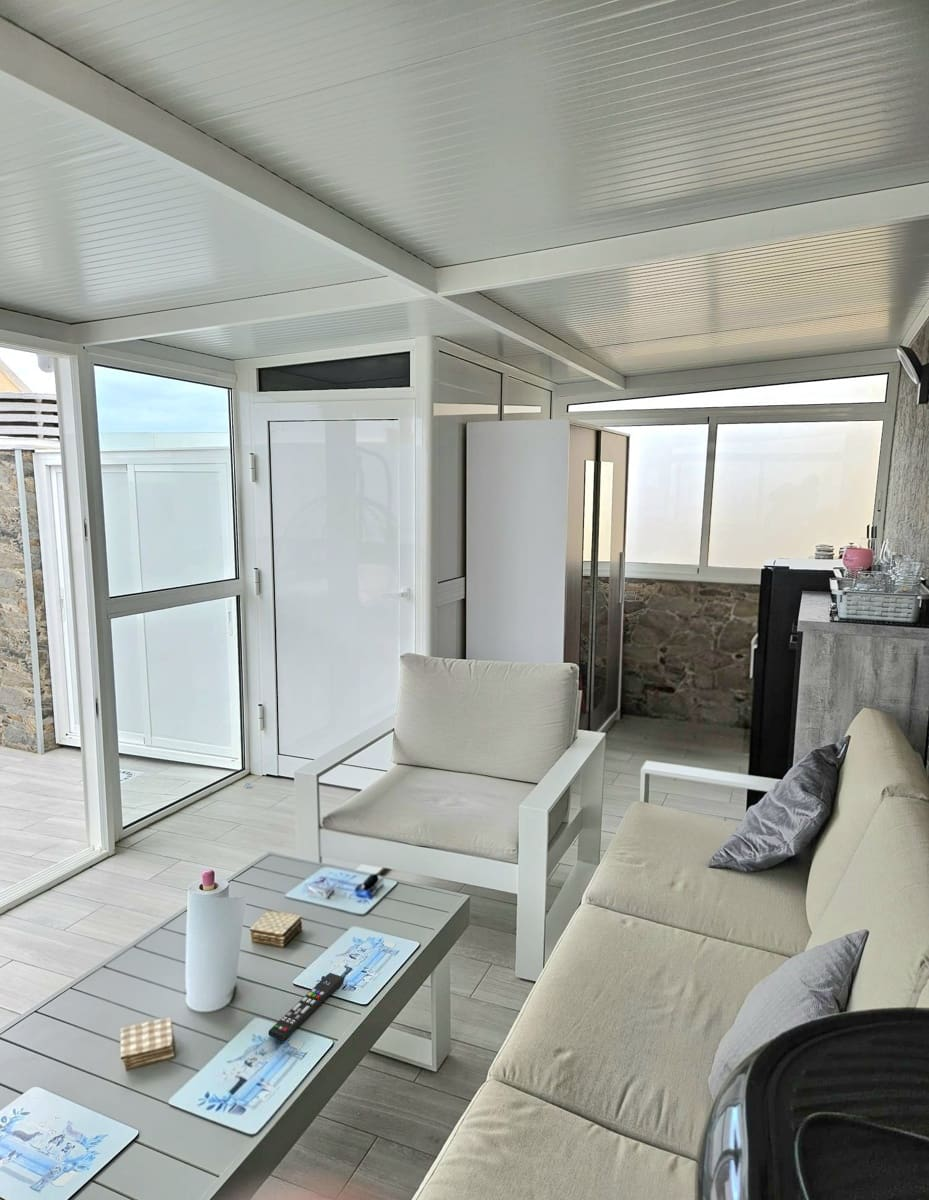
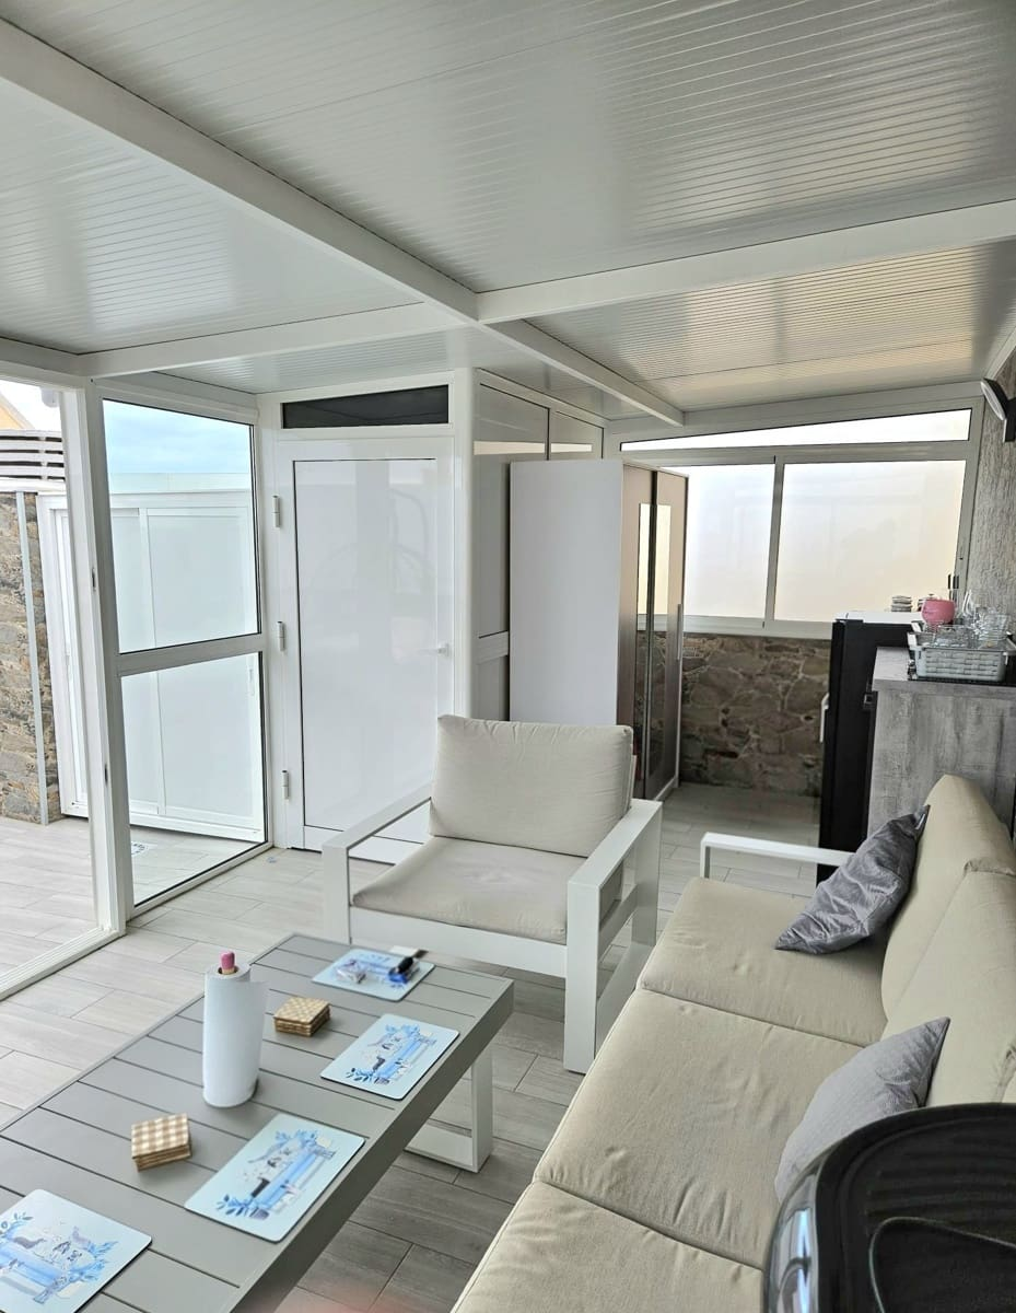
- remote control [267,972,345,1042]
